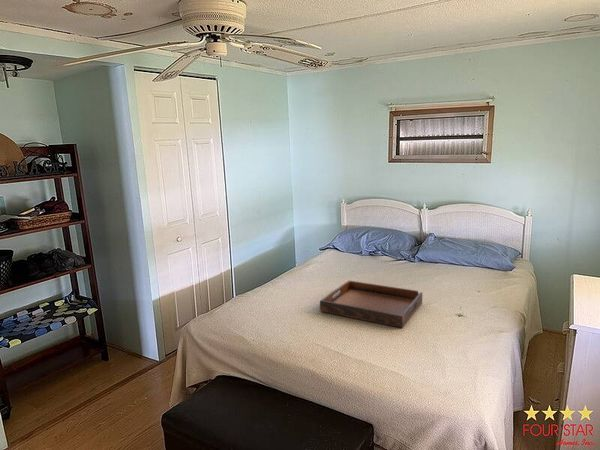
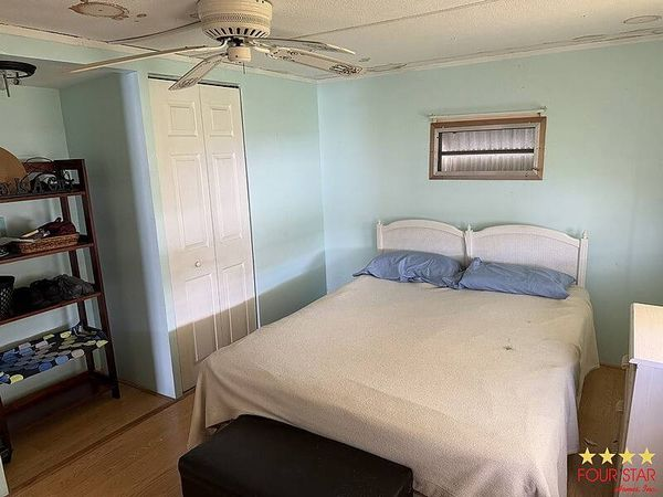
- serving tray [319,280,423,329]
